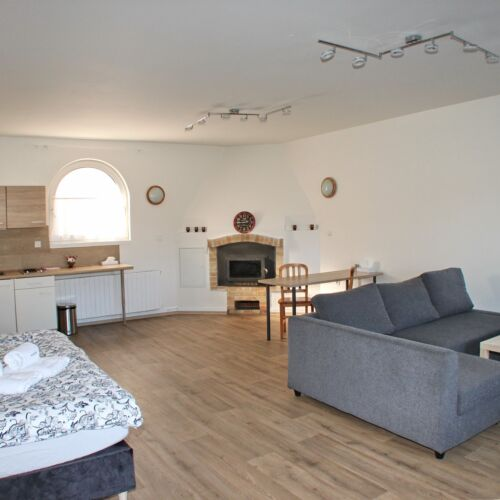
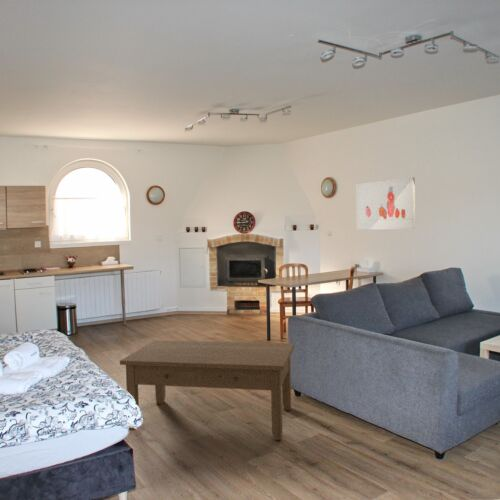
+ coffee table [119,339,295,441]
+ wall art [355,176,416,231]
